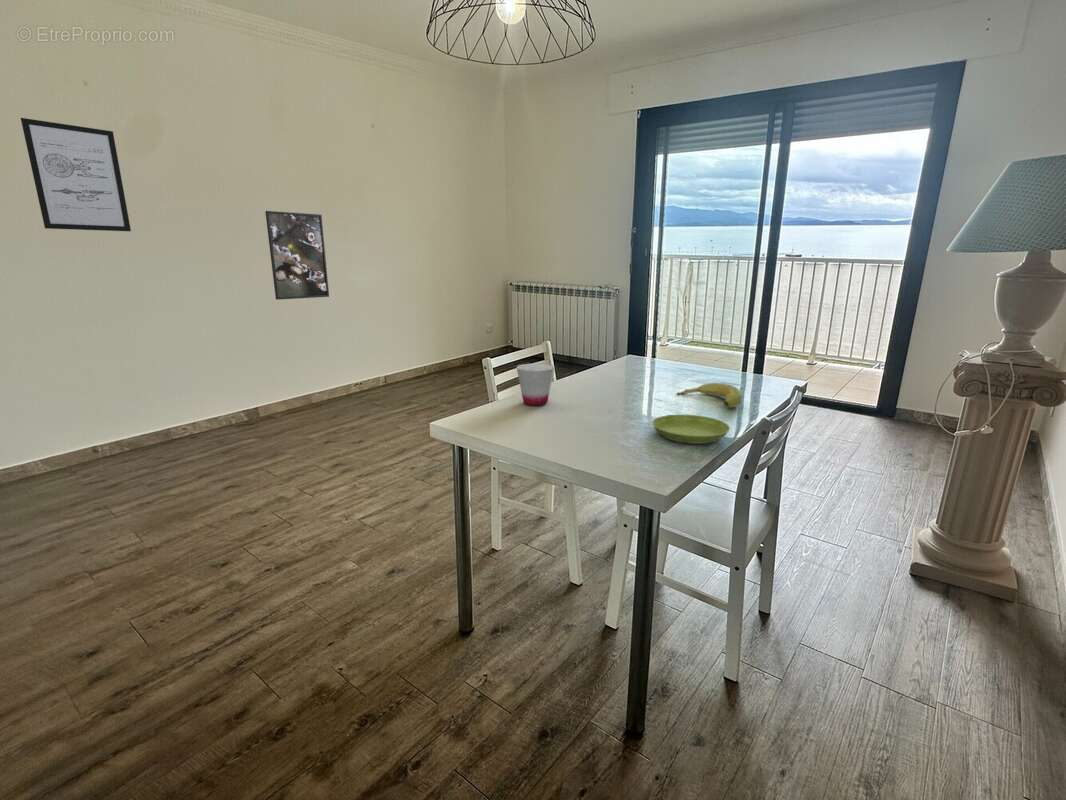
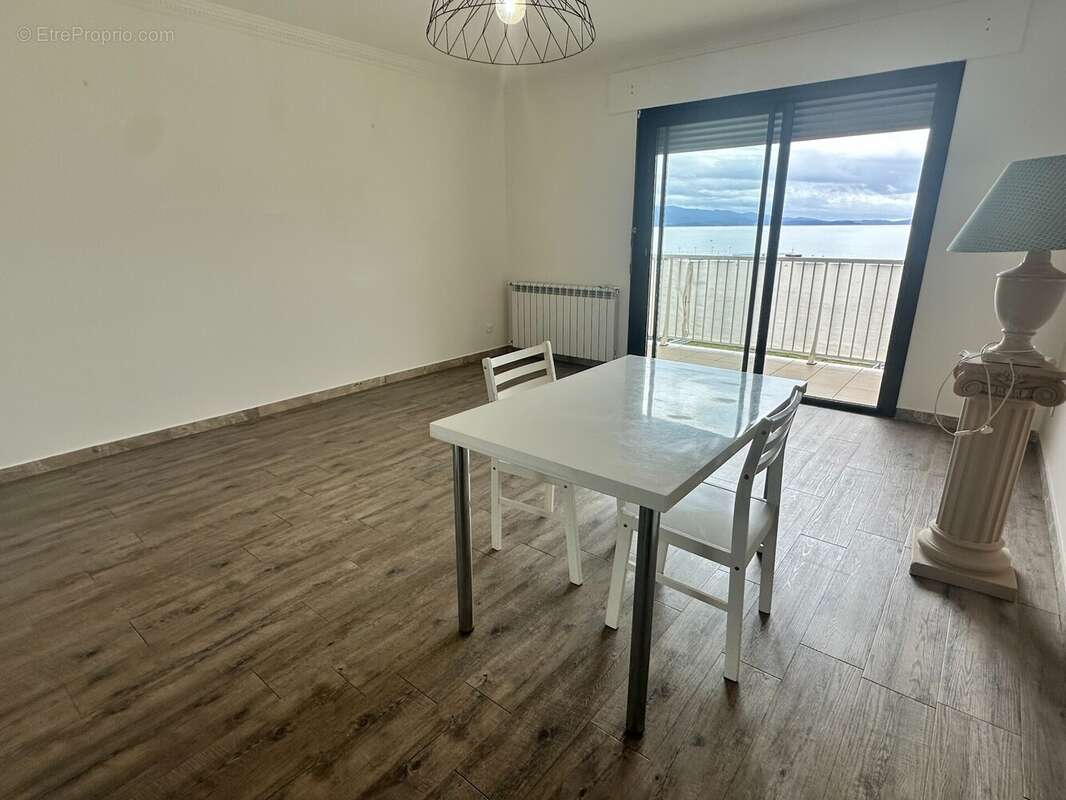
- cup [516,363,555,406]
- wall art [20,117,132,232]
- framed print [264,210,330,301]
- saucer [651,414,731,445]
- banana [676,382,743,409]
